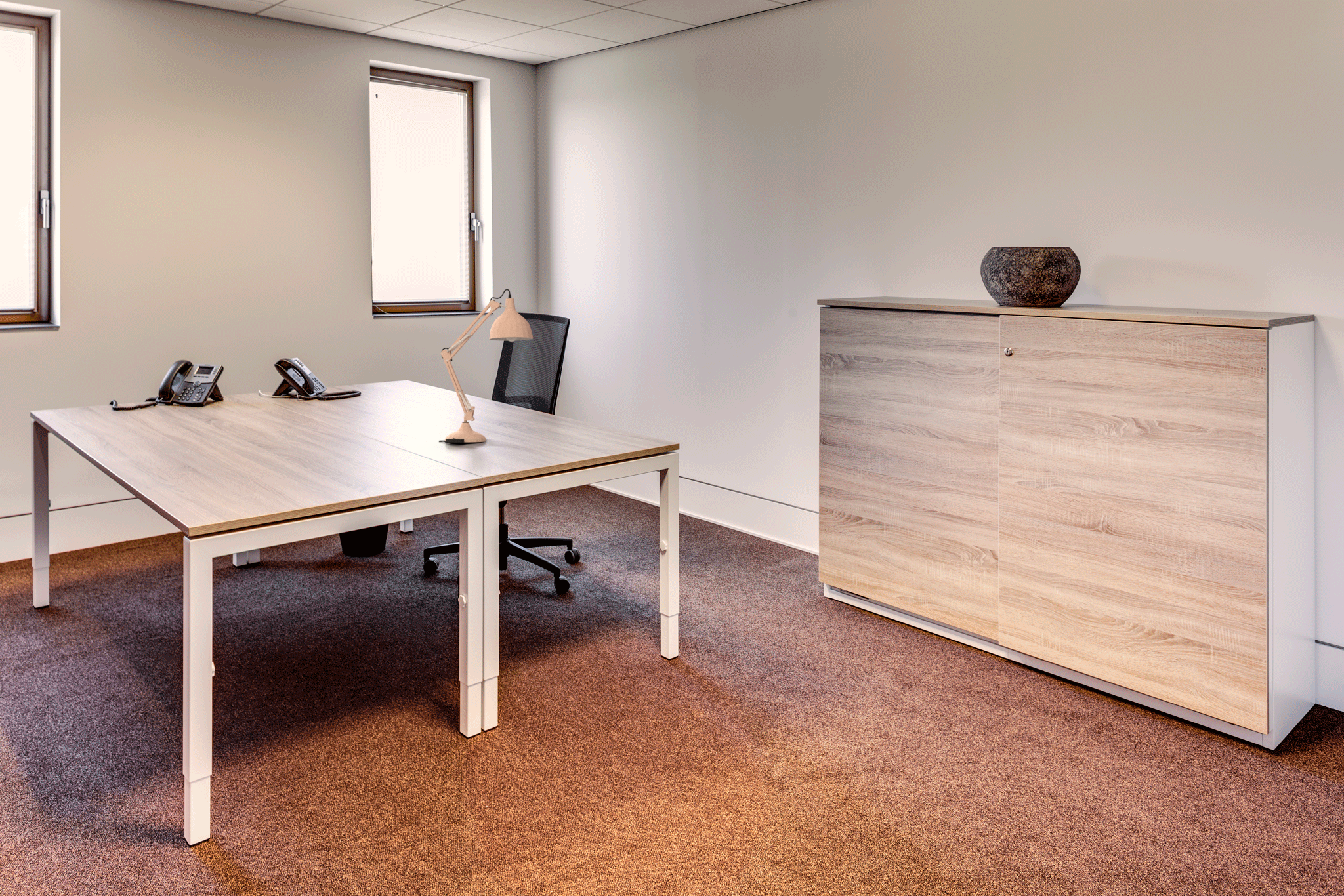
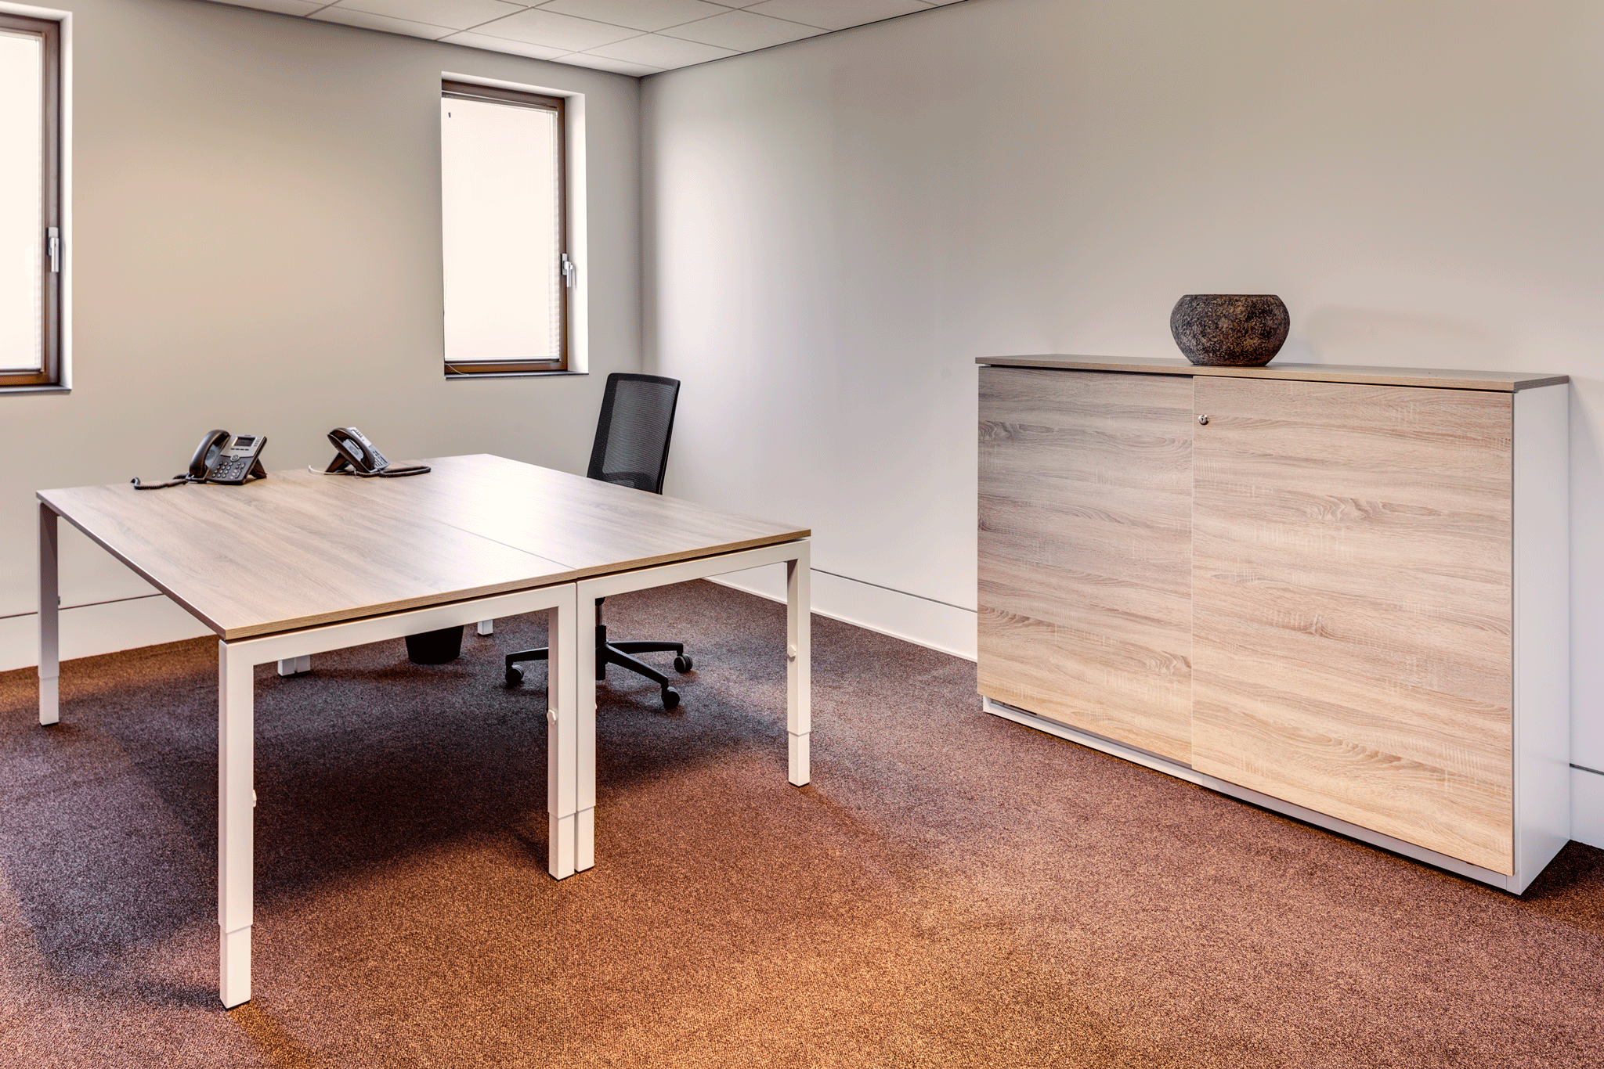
- desk lamp [438,289,534,443]
